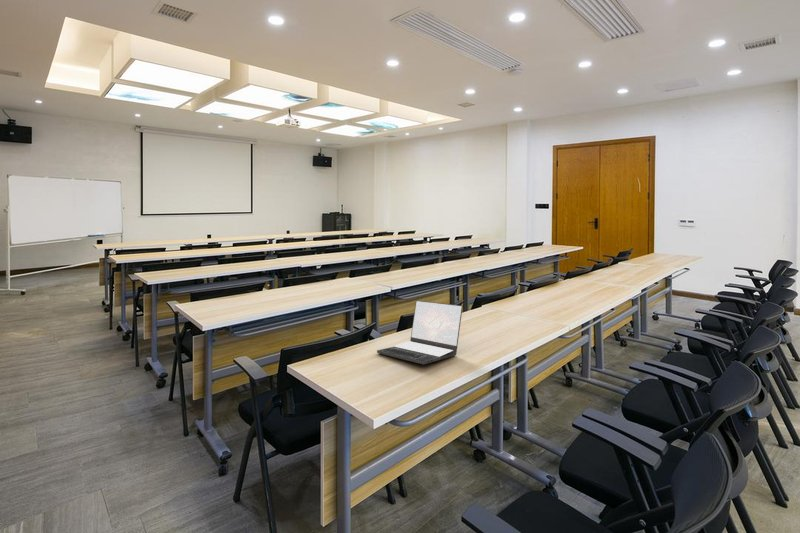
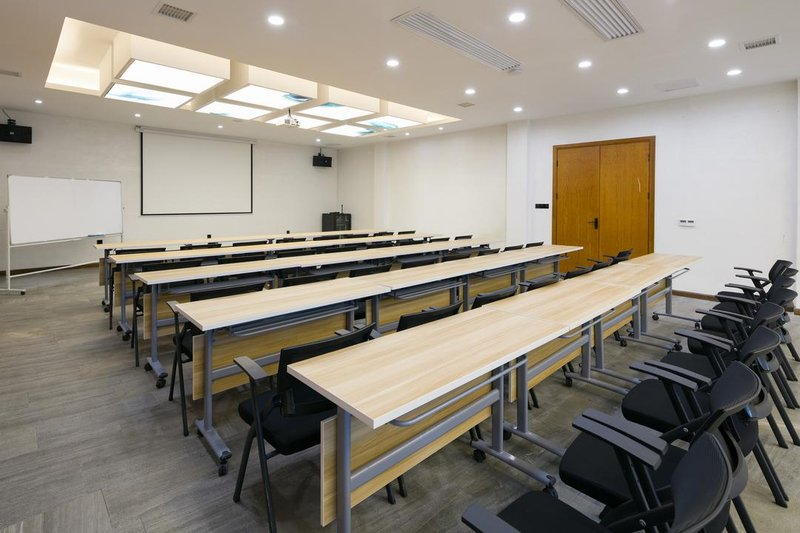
- laptop [376,300,463,365]
